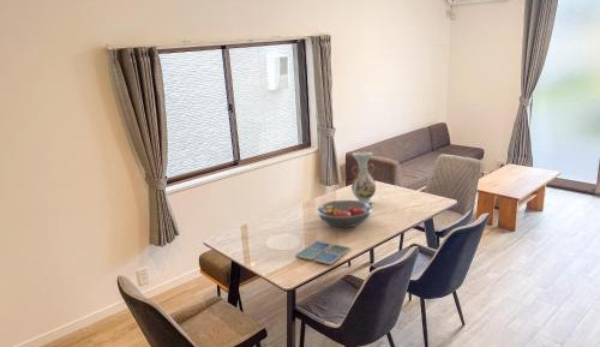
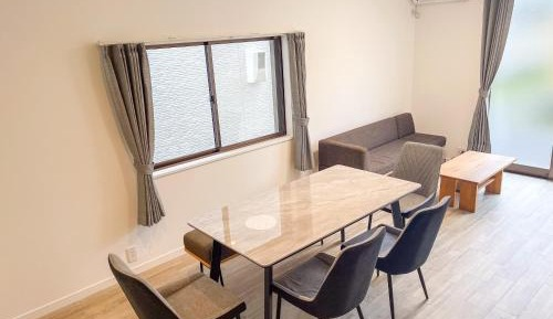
- vase [350,150,377,205]
- fruit bowl [316,199,373,229]
- drink coaster [294,240,352,265]
